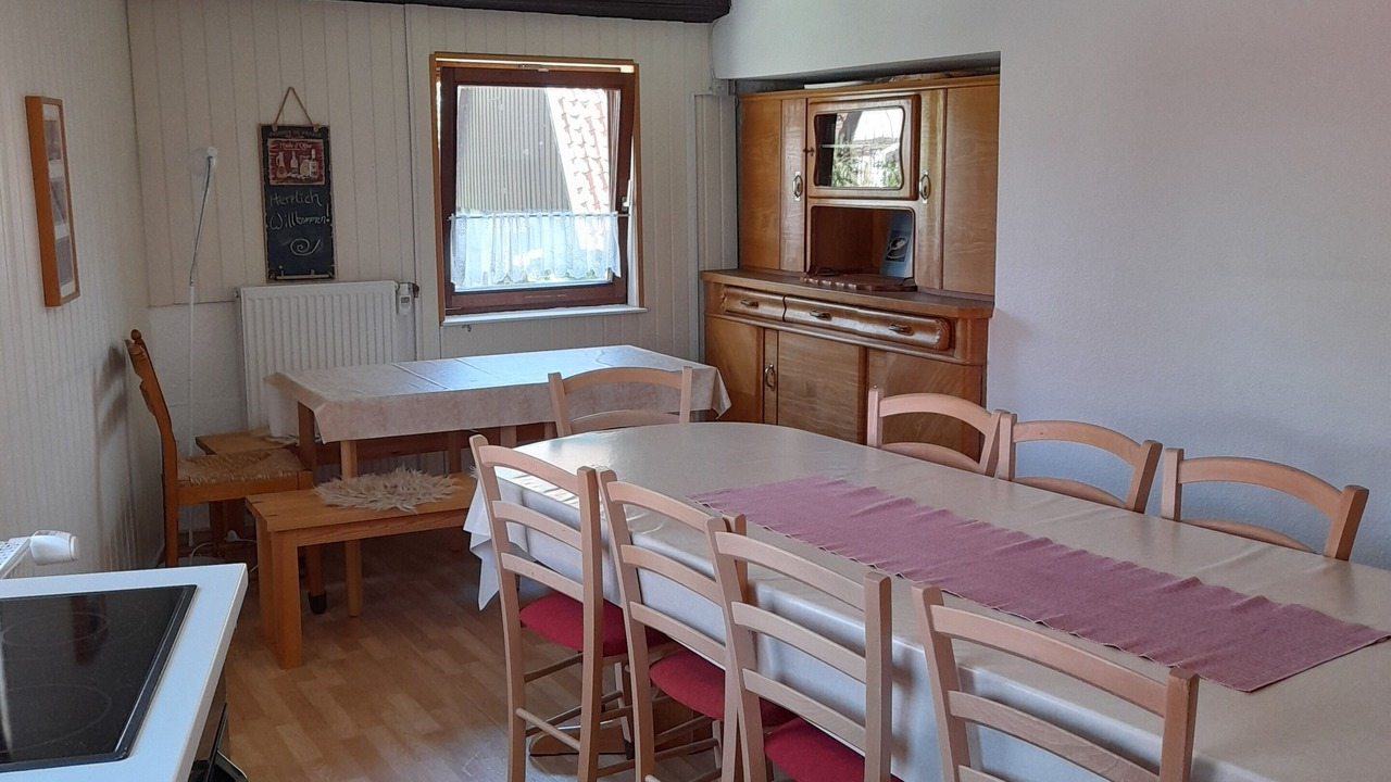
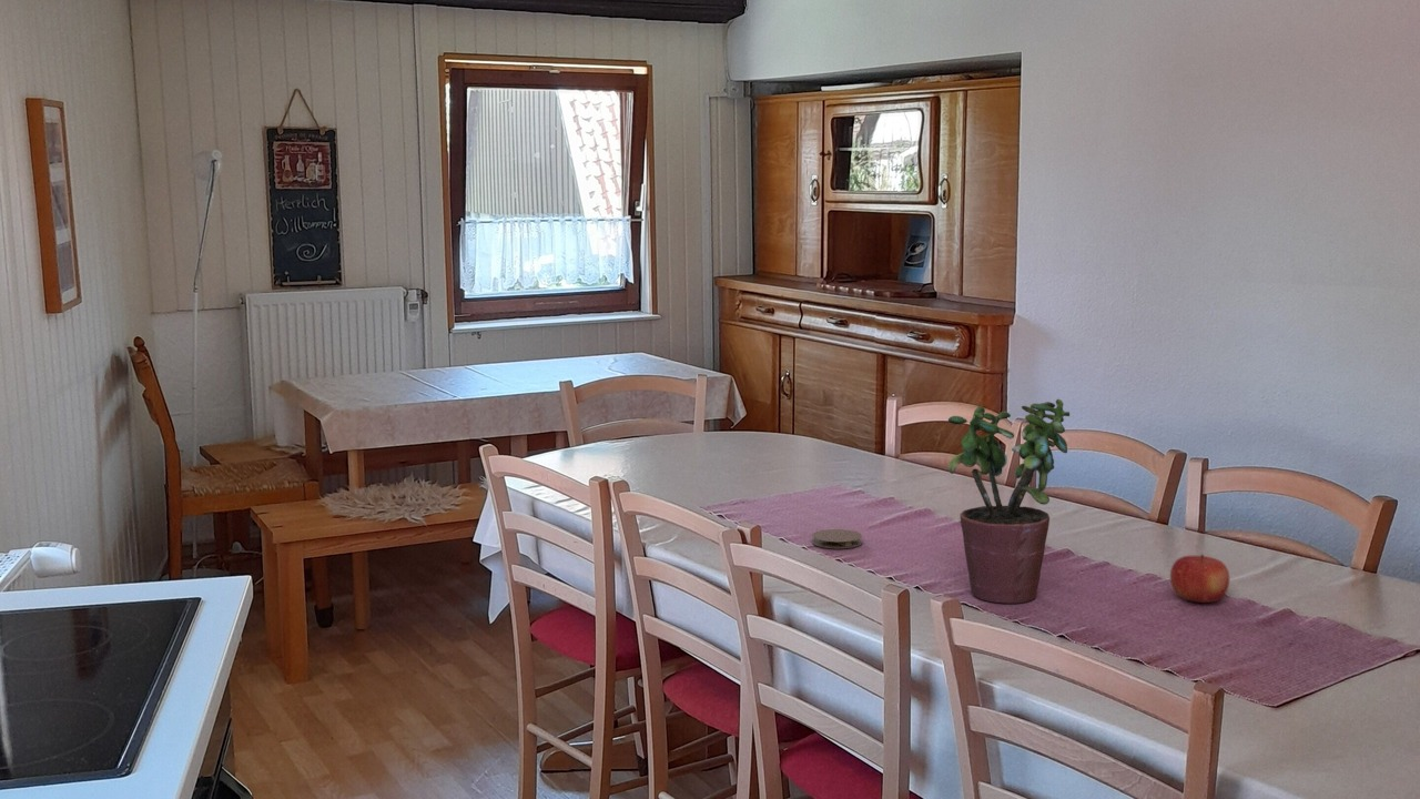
+ coaster [811,528,863,549]
+ potted plant [947,398,1071,604]
+ fruit [1169,553,1230,604]
